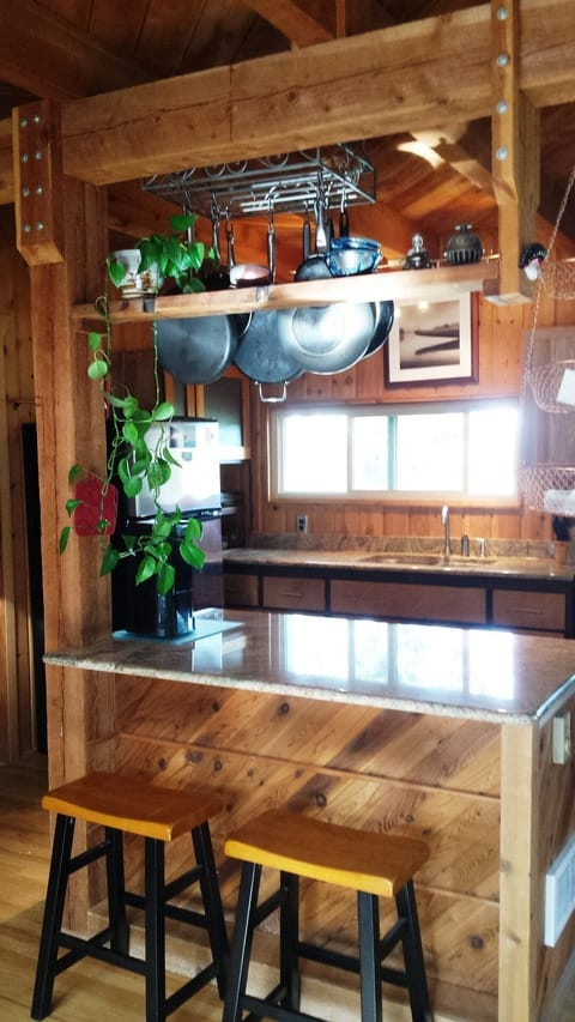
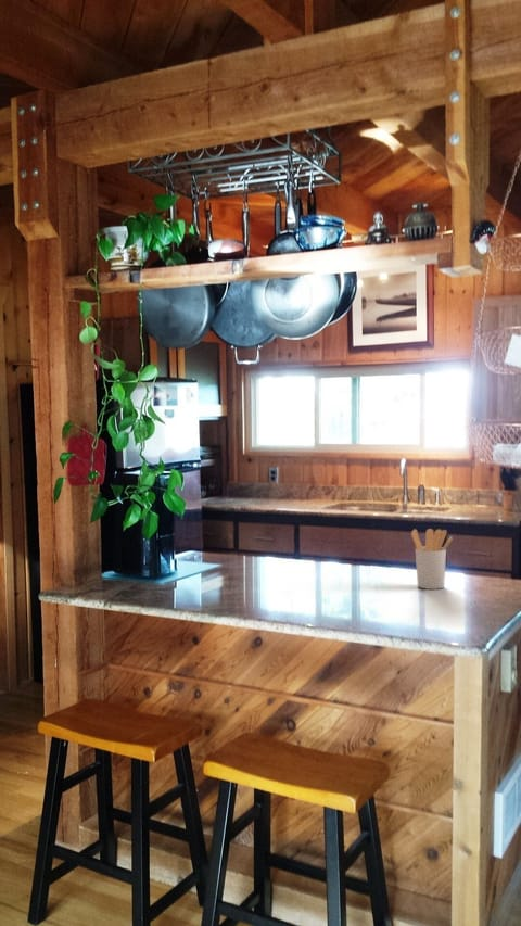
+ utensil holder [410,528,454,591]
